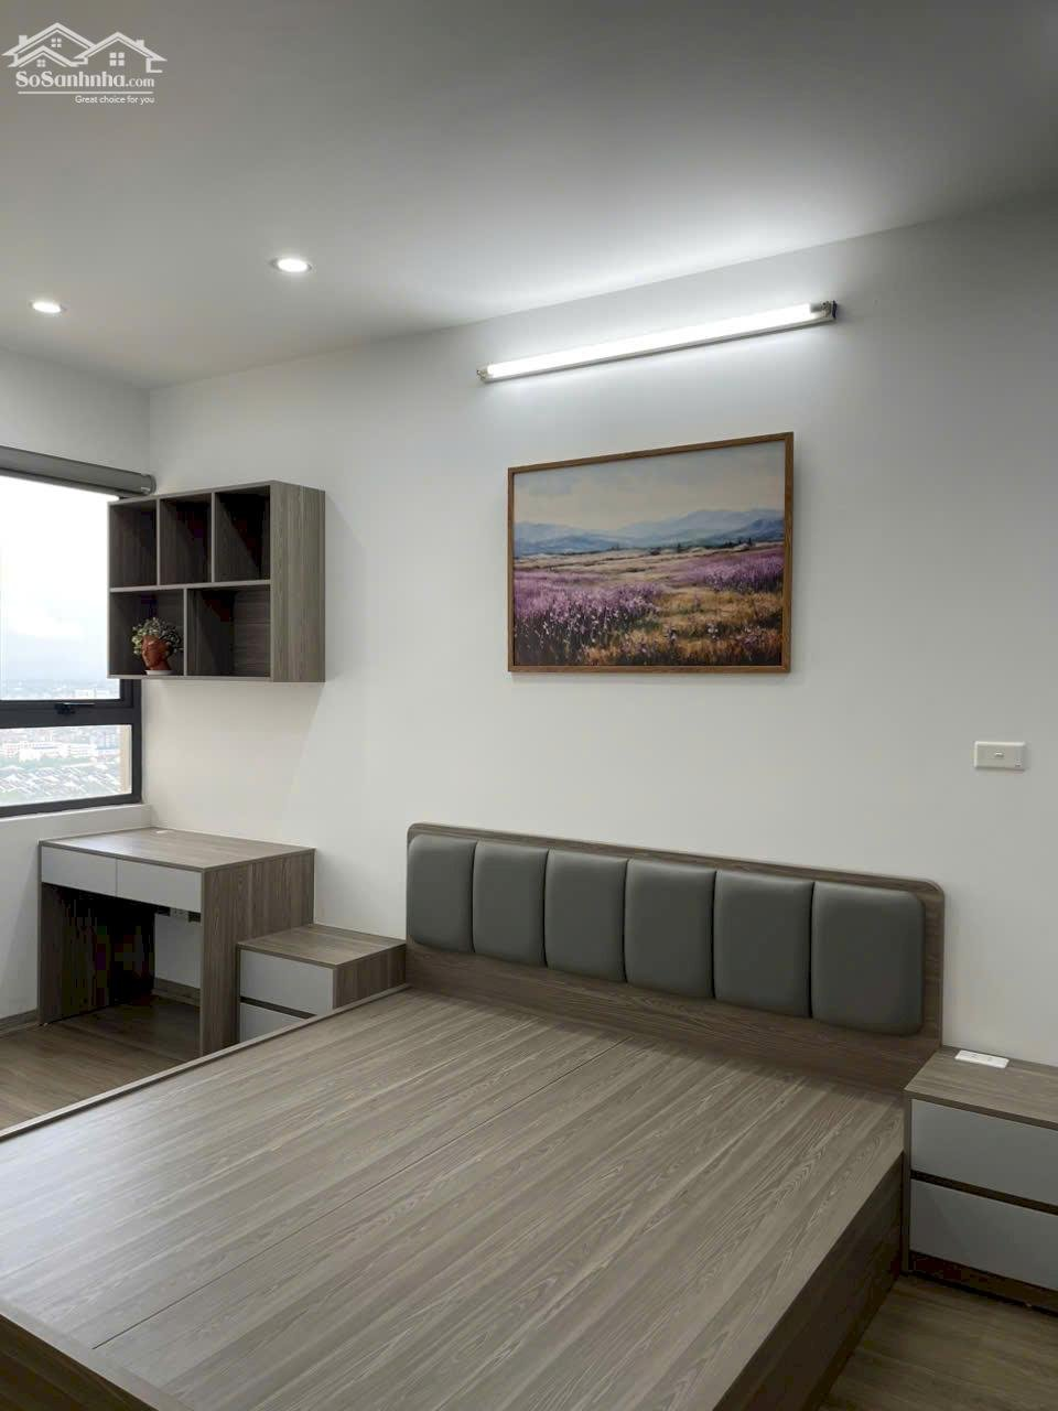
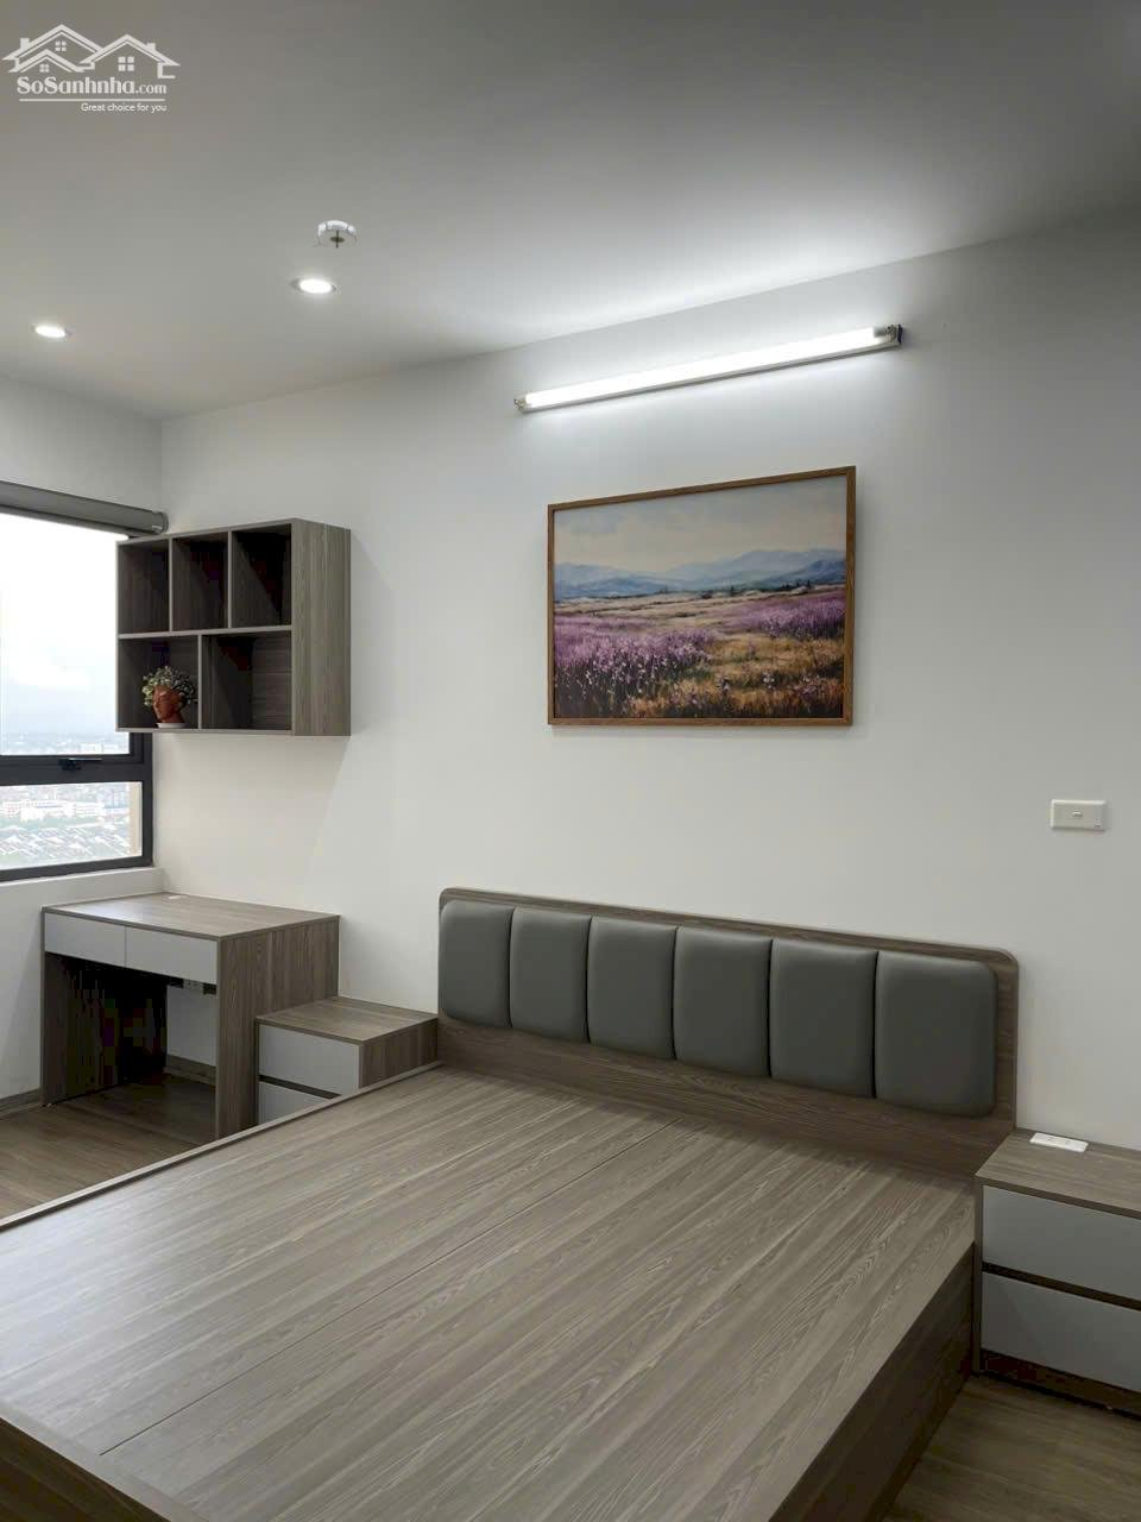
+ smoke detector [312,219,361,249]
